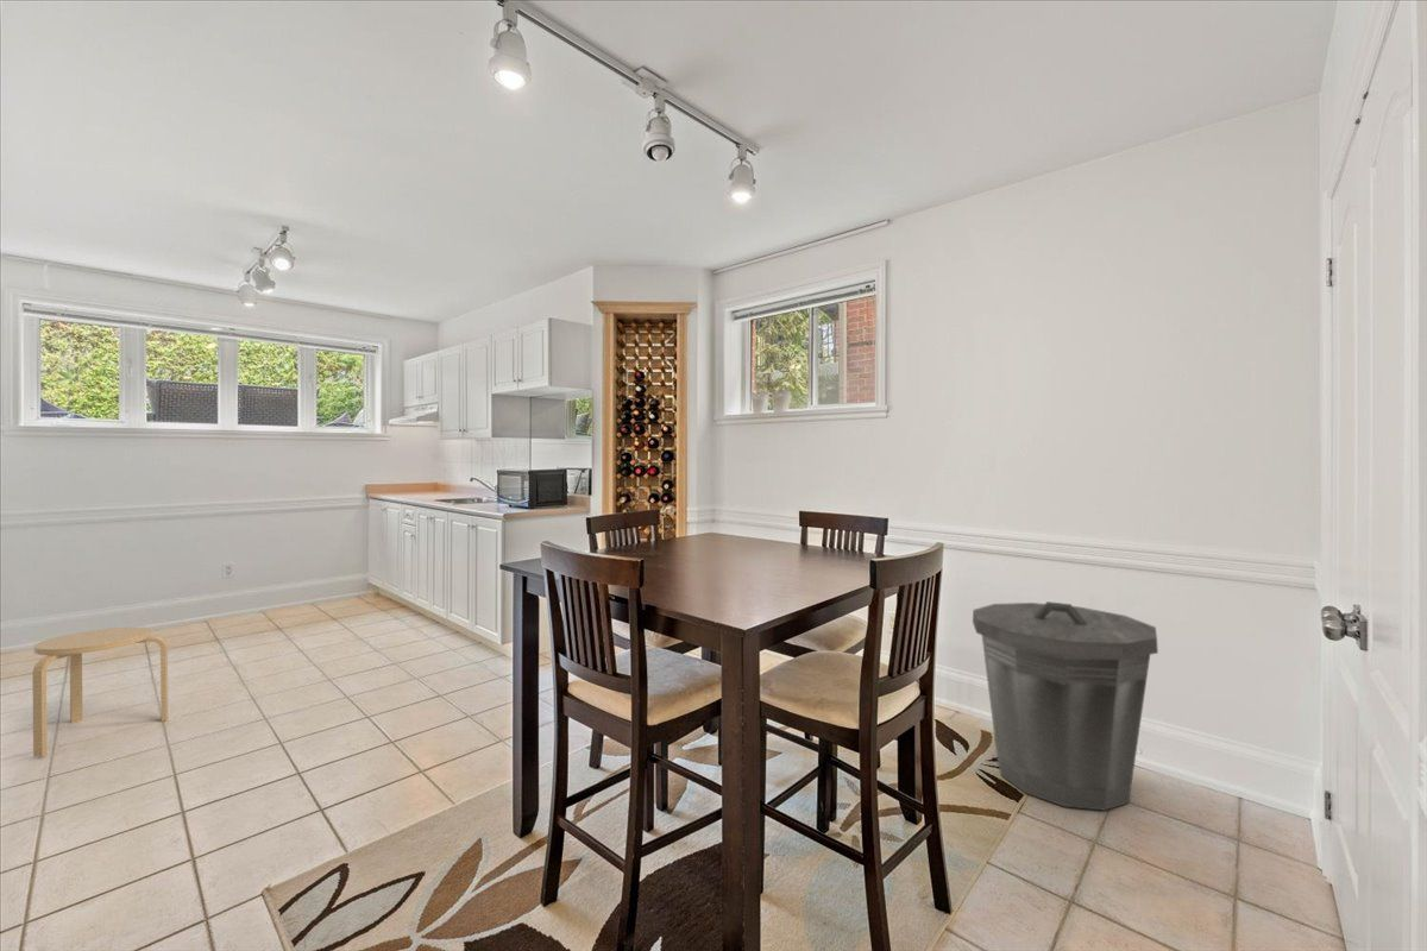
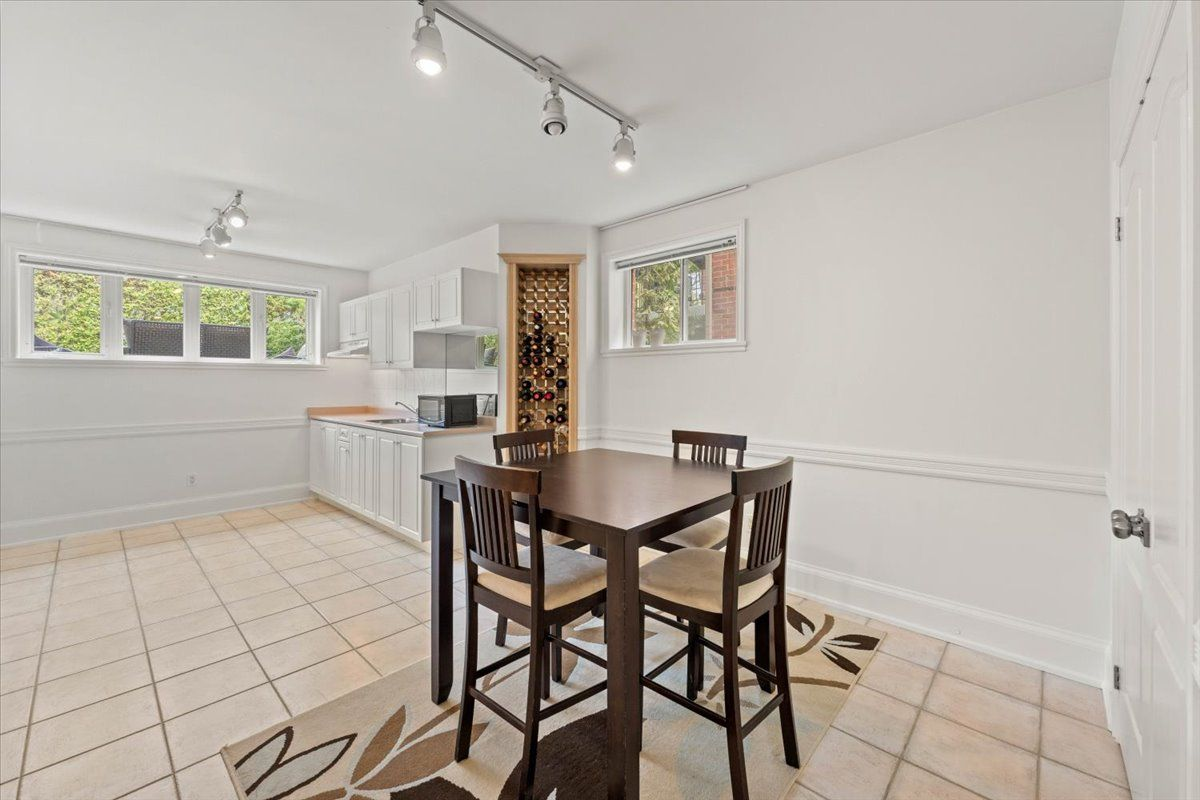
- trash can [972,600,1159,812]
- stool [31,625,169,758]
